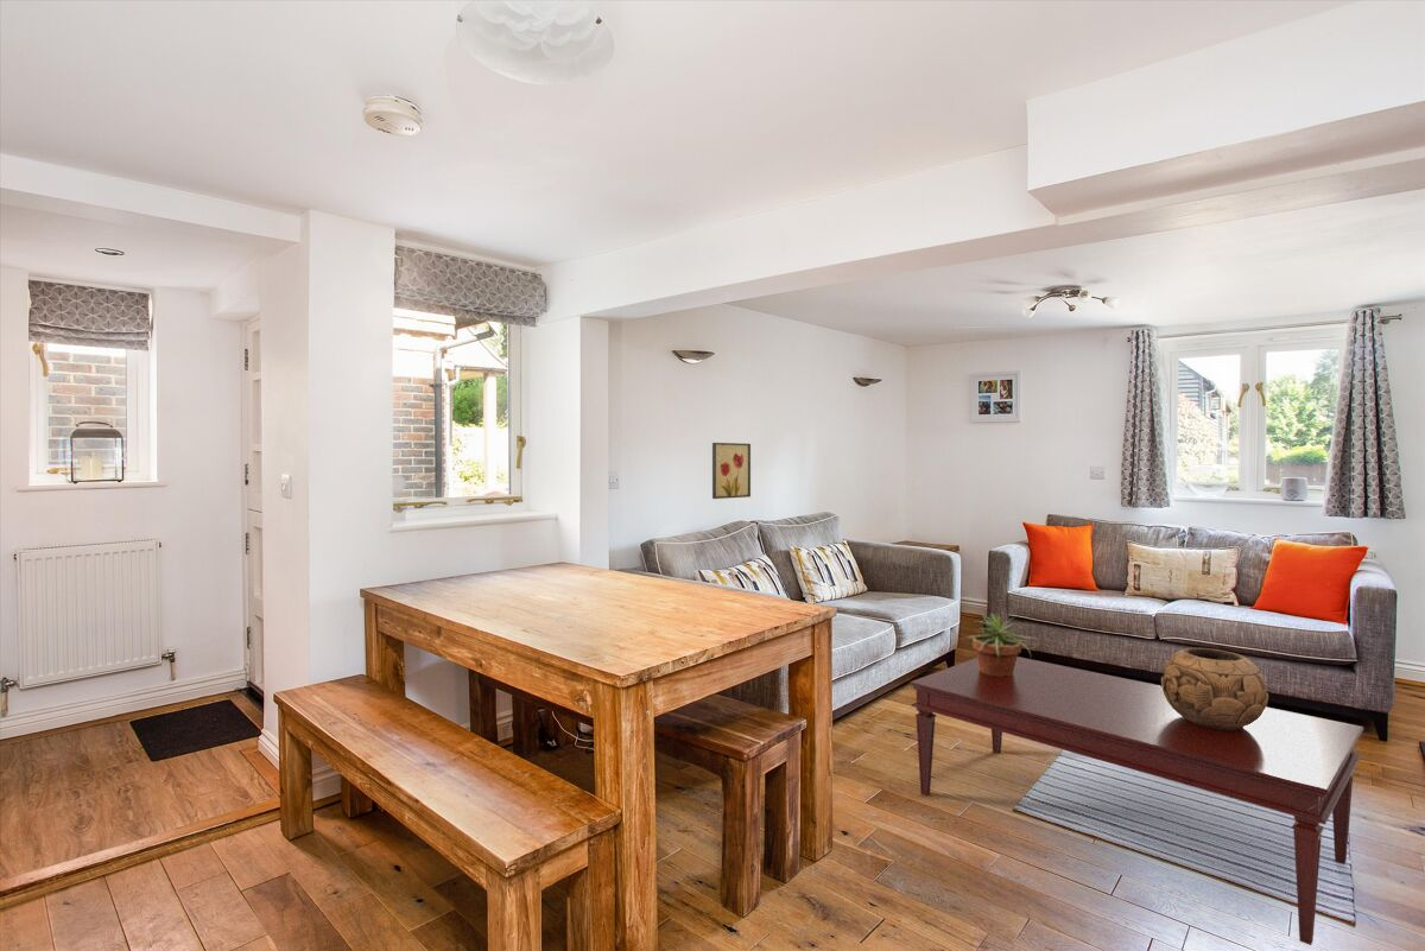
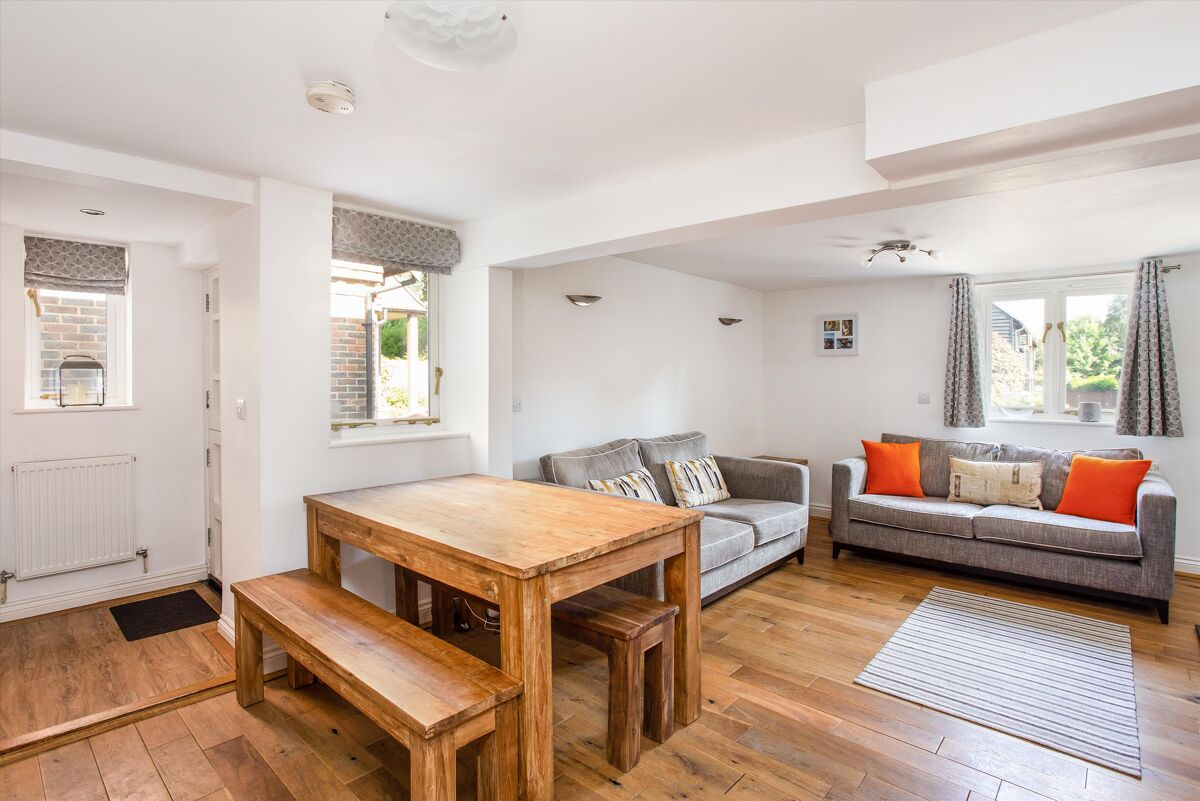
- wall art [711,442,752,500]
- decorative bowl [1160,647,1269,730]
- coffee table [908,655,1364,946]
- potted plant [960,613,1037,677]
